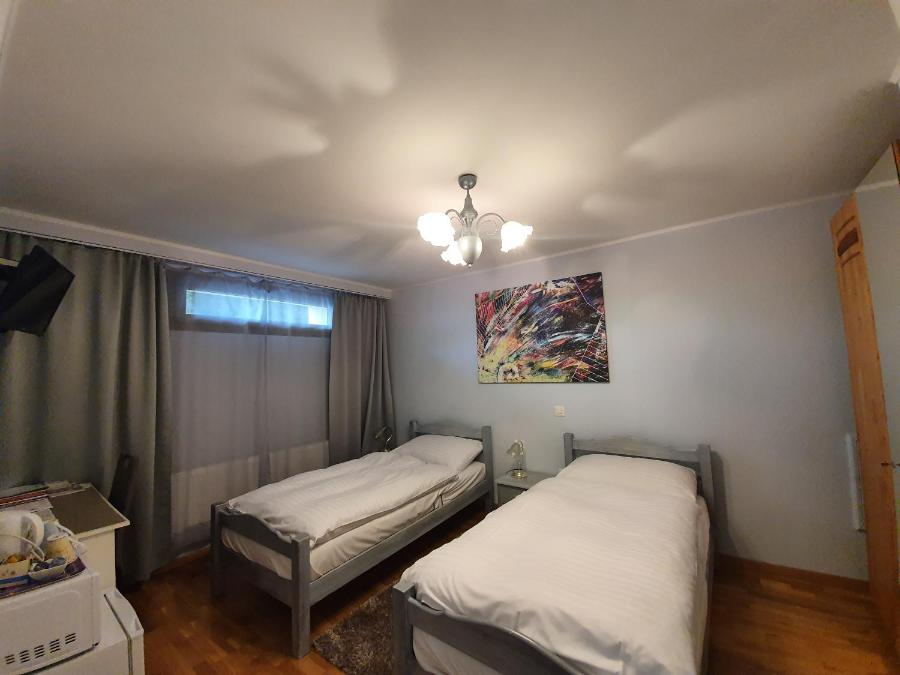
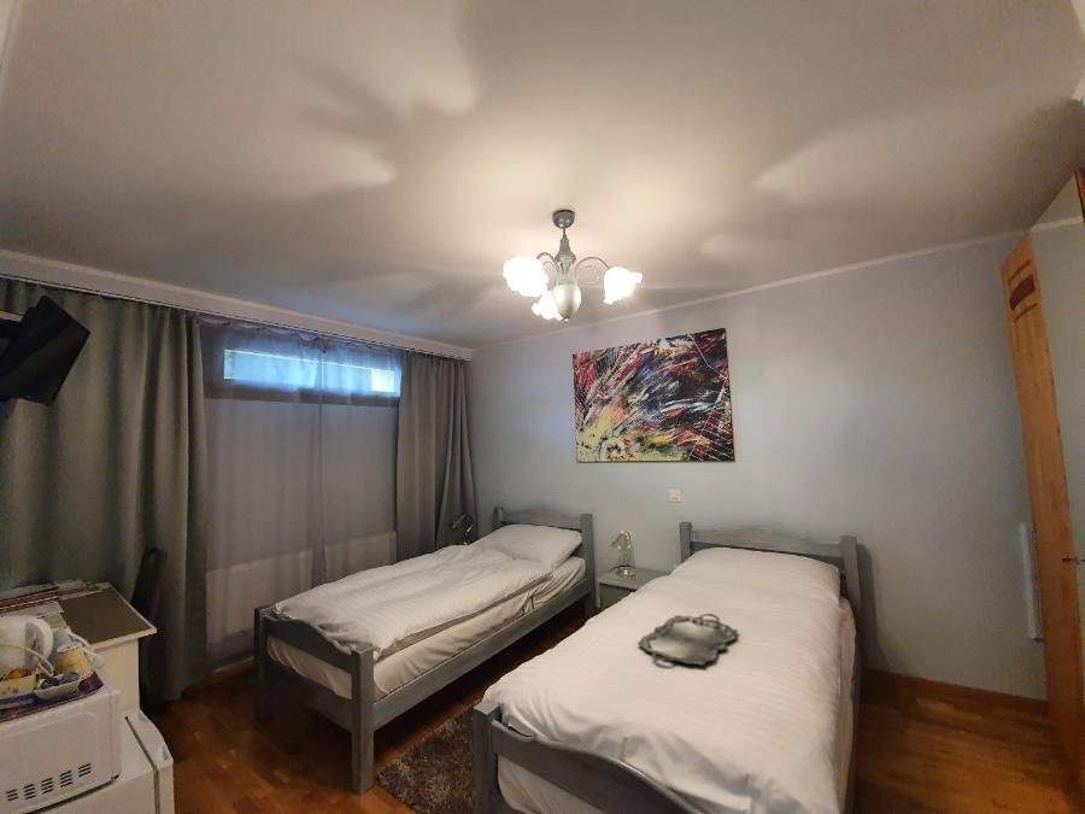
+ serving tray [637,613,739,667]
